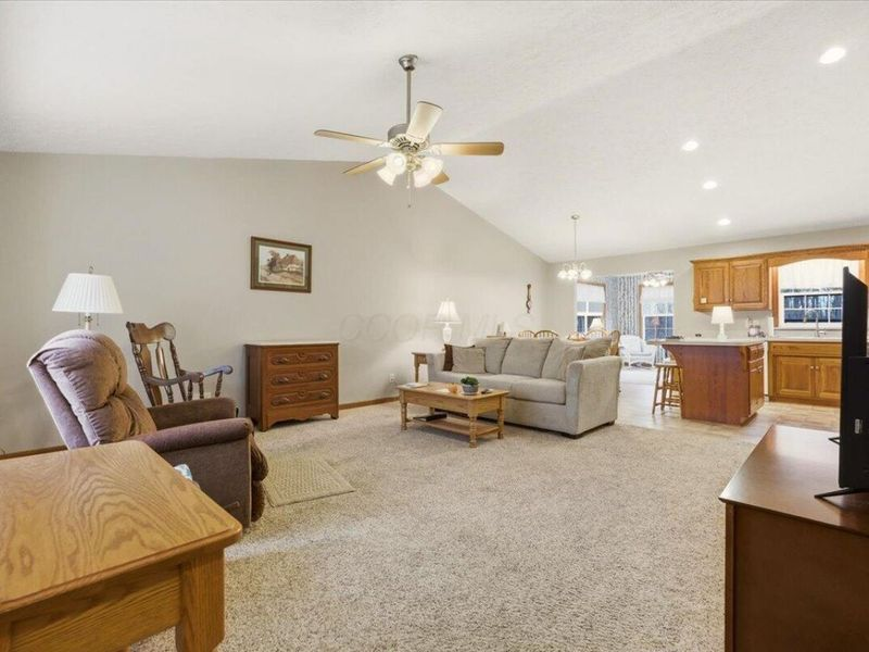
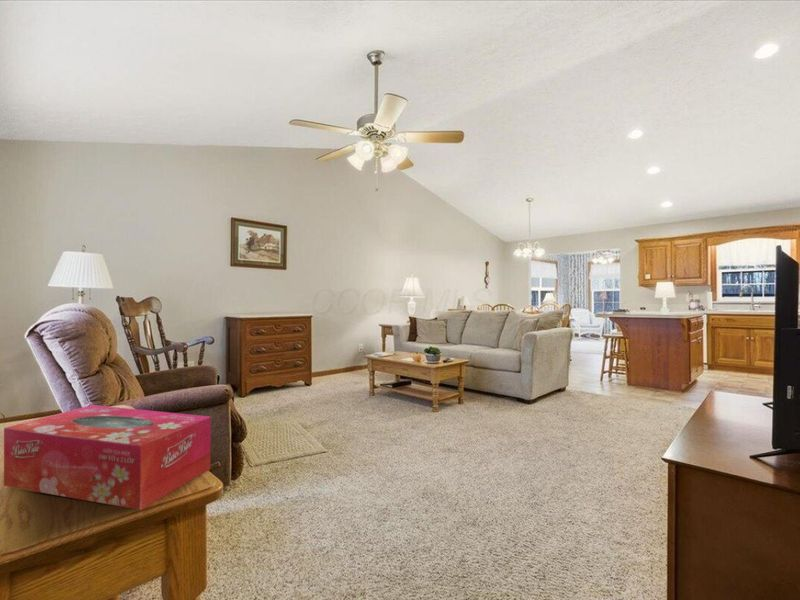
+ tissue box [3,404,212,511]
